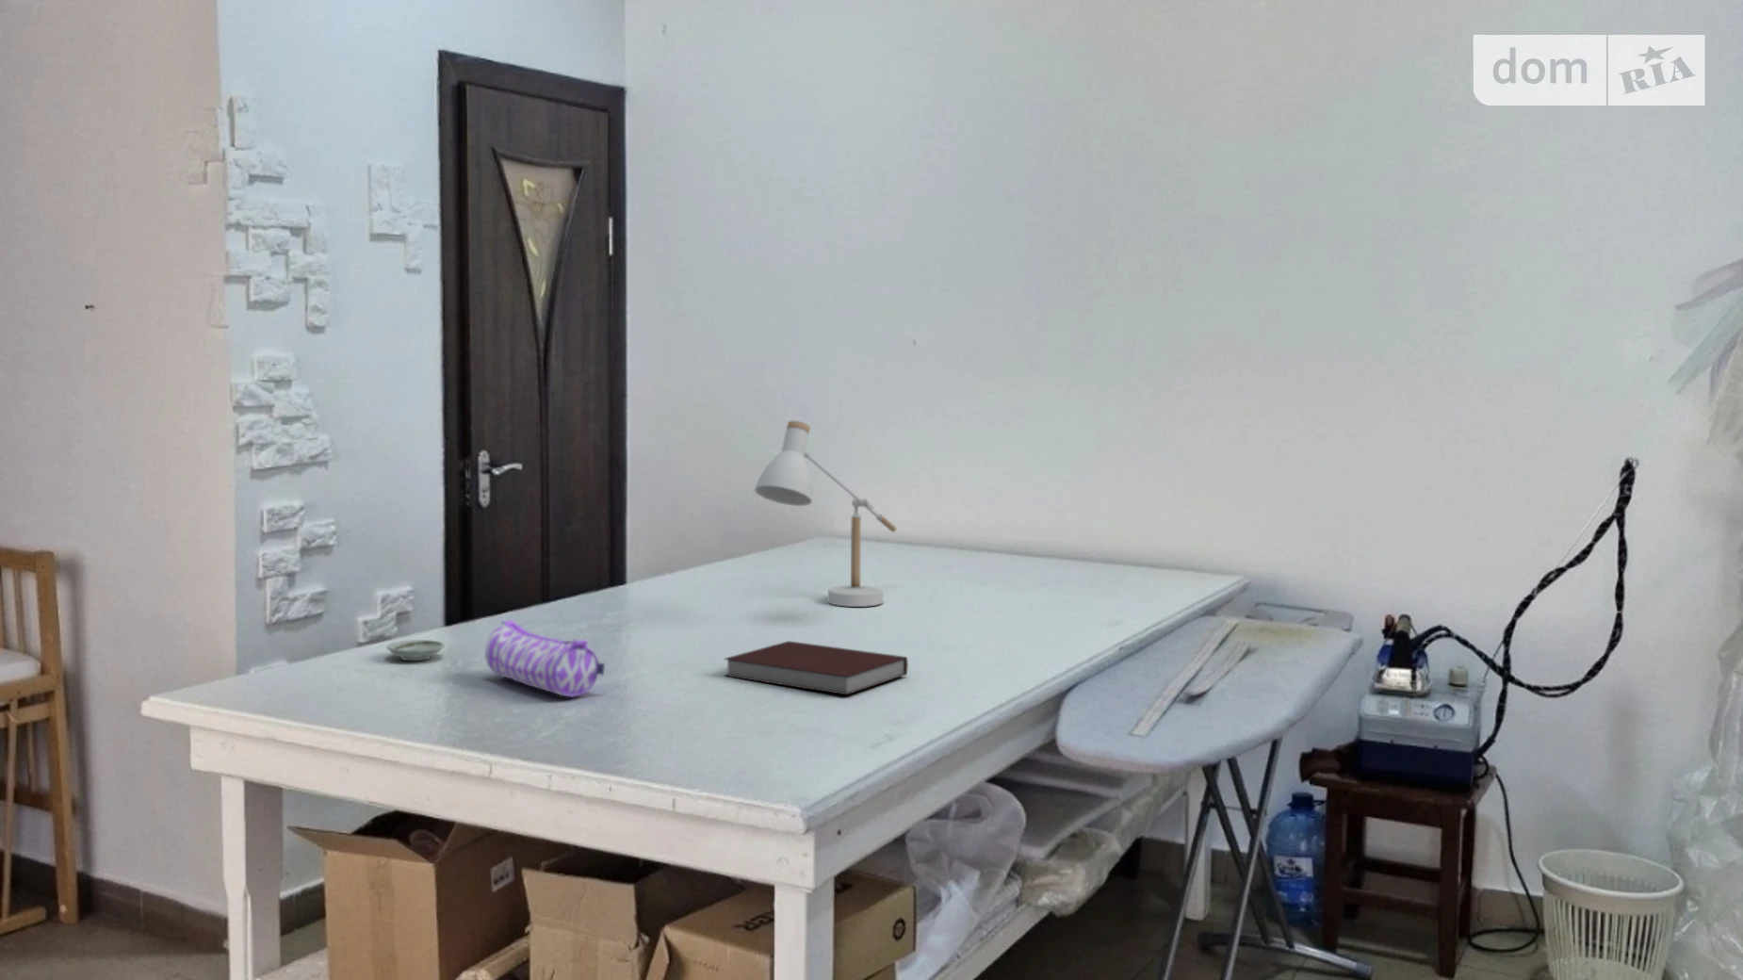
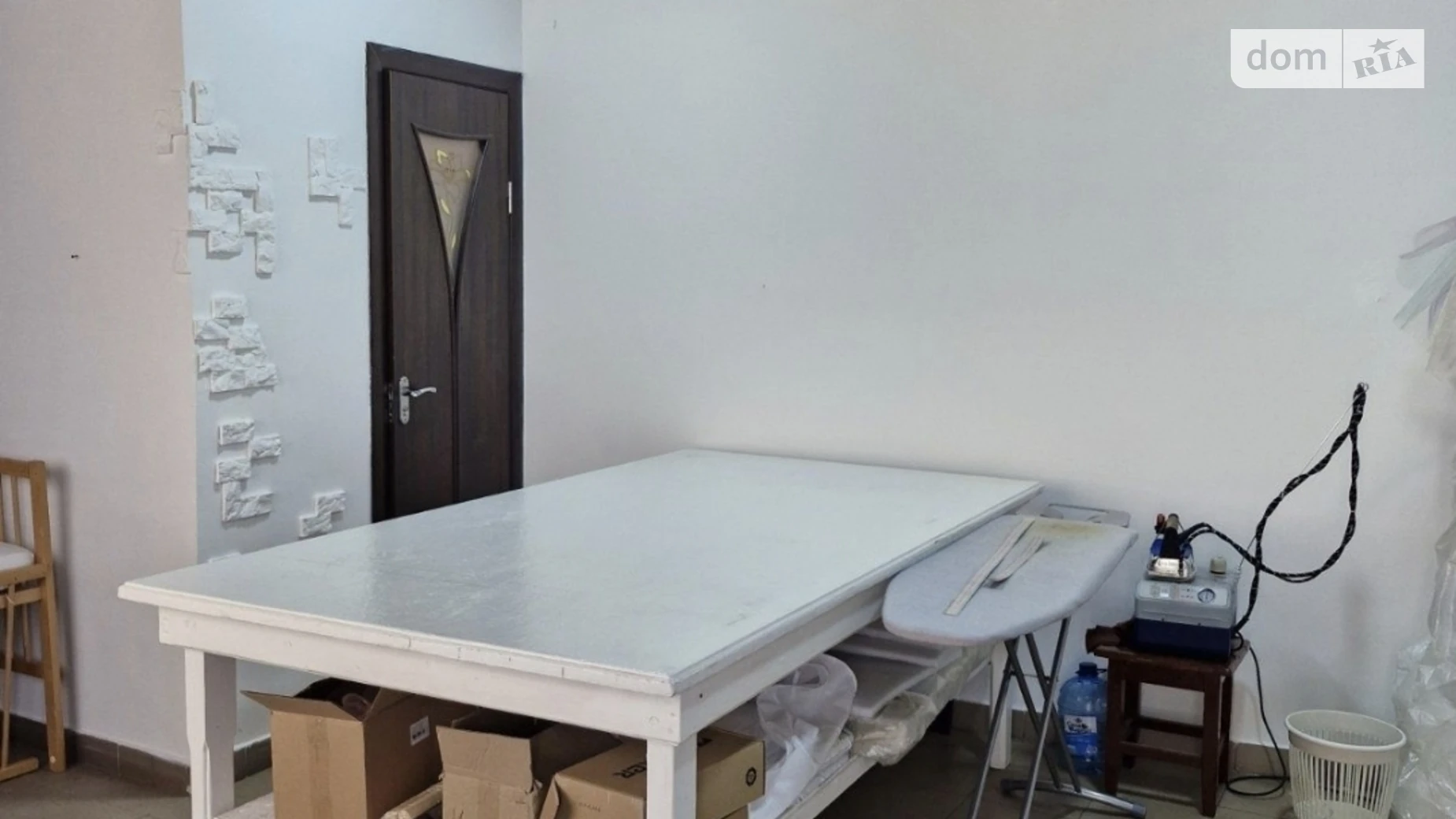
- saucer [385,639,445,662]
- desk lamp [754,420,897,608]
- notebook [723,640,909,695]
- pencil case [485,619,606,699]
